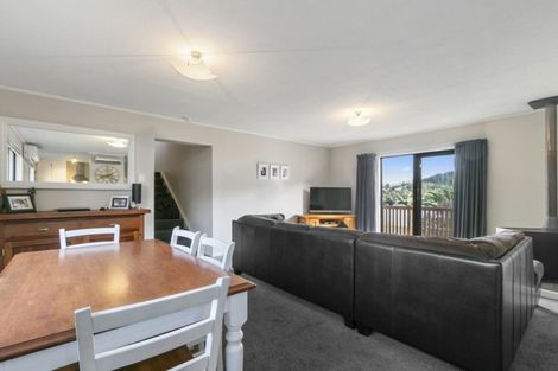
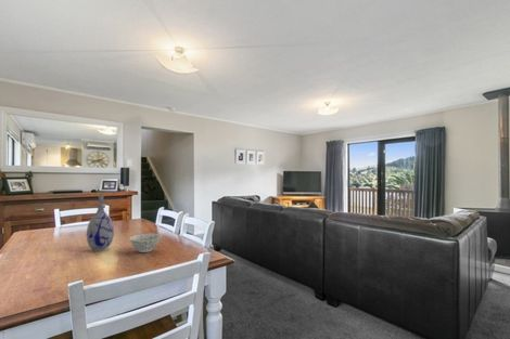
+ bowl [129,233,163,253]
+ vase [86,194,115,252]
